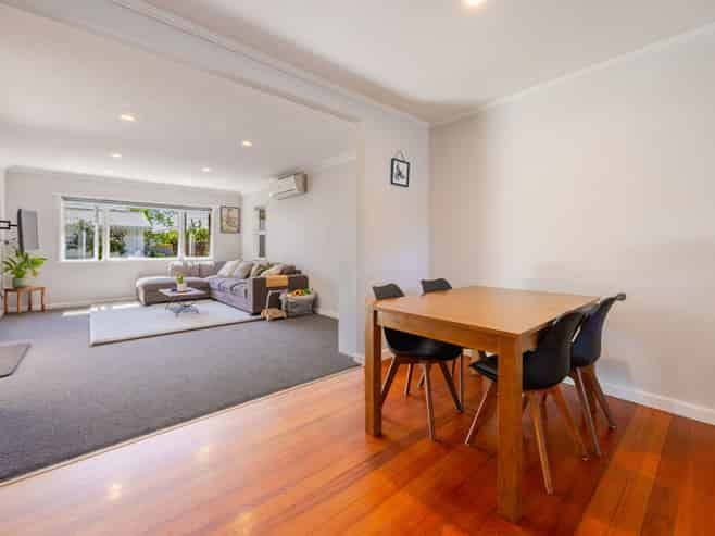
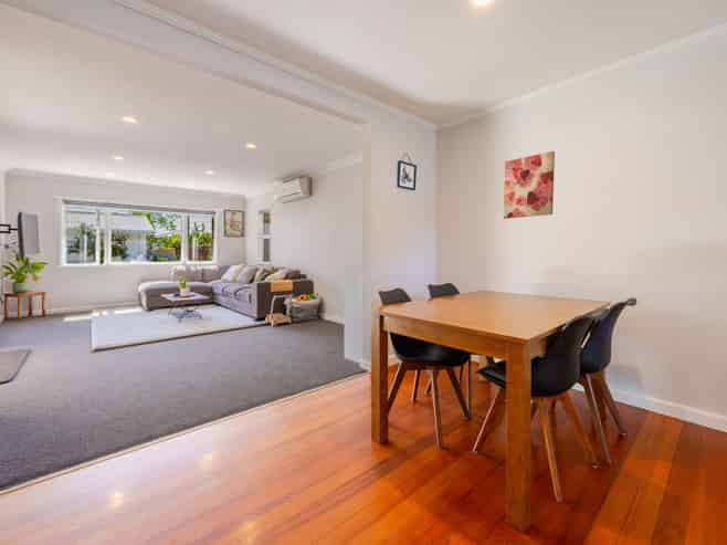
+ wall art [503,150,556,220]
